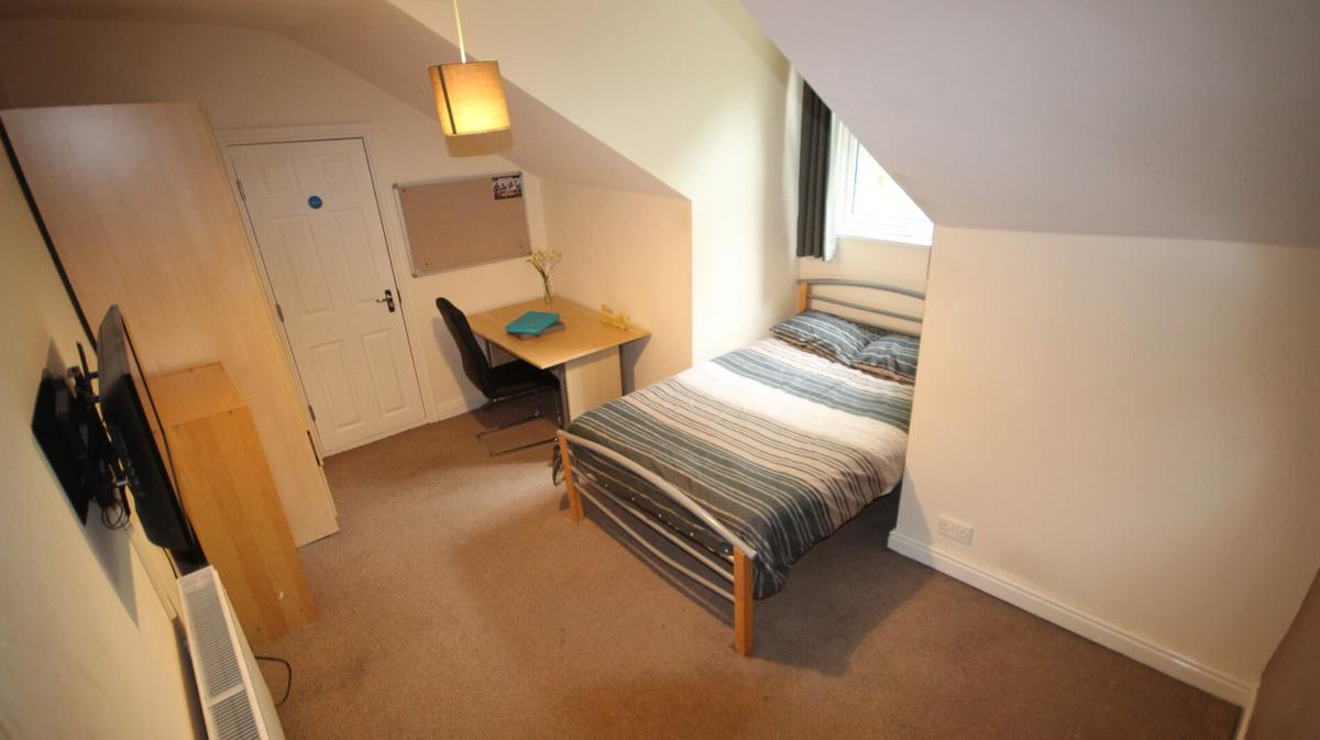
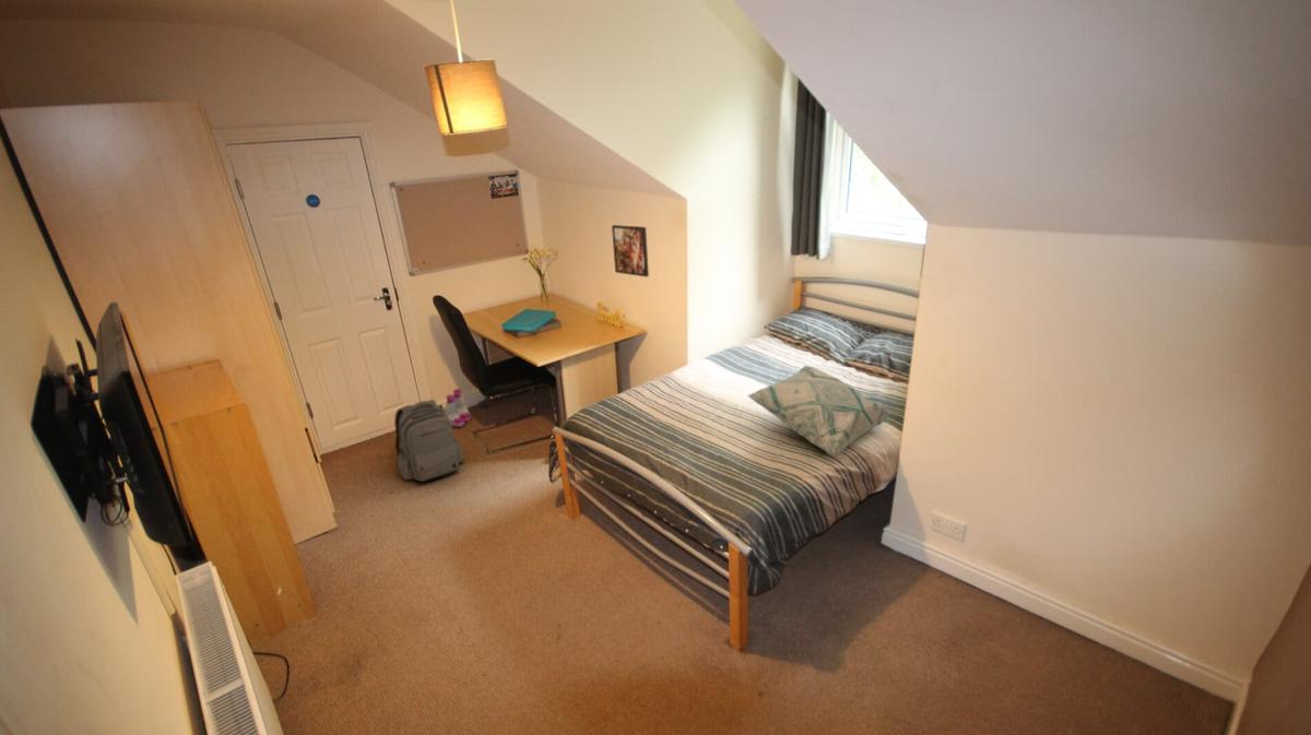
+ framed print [611,224,650,278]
+ boots [444,388,472,428]
+ decorative pillow [746,365,890,458]
+ backpack [393,399,464,483]
